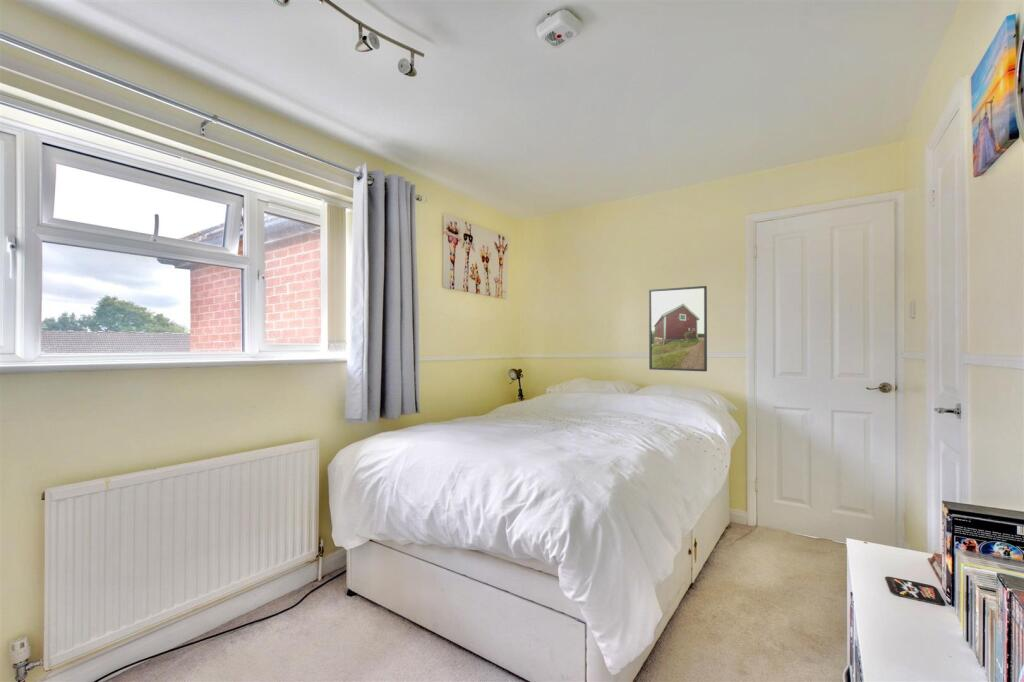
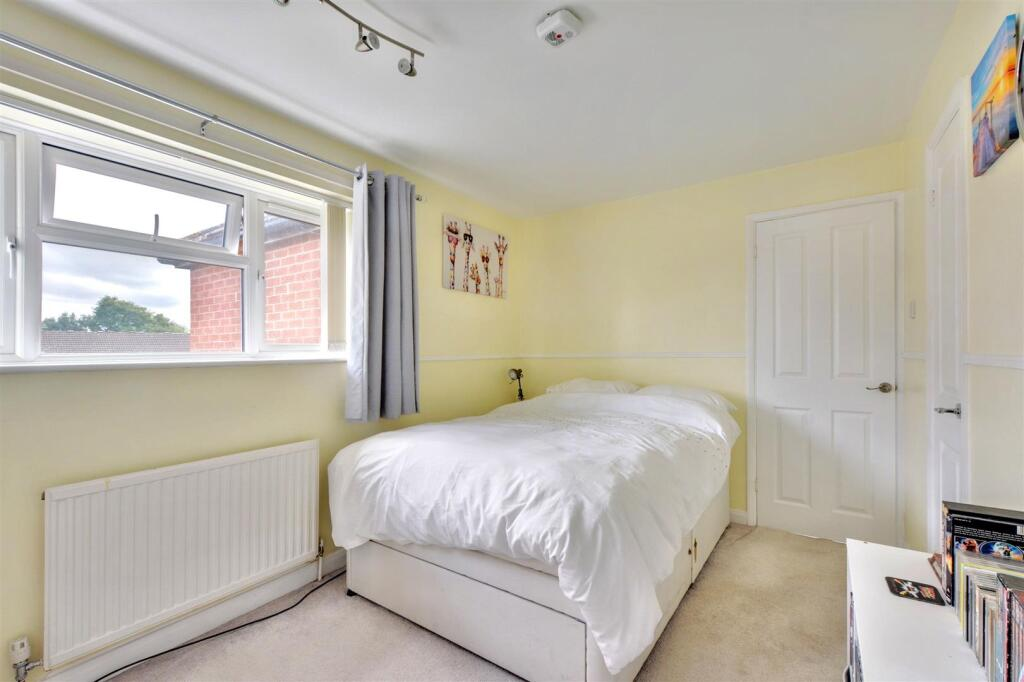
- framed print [648,285,708,372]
